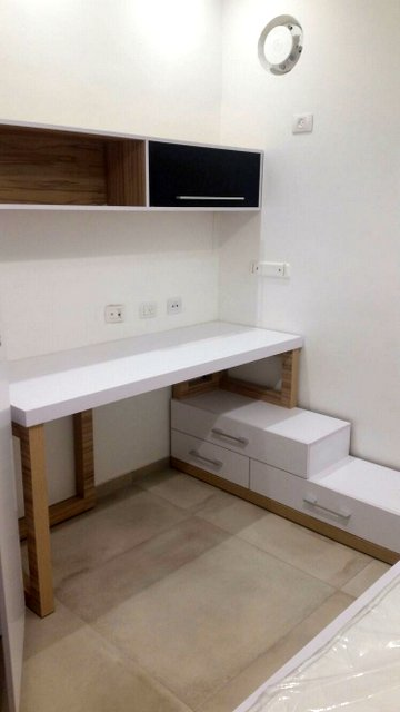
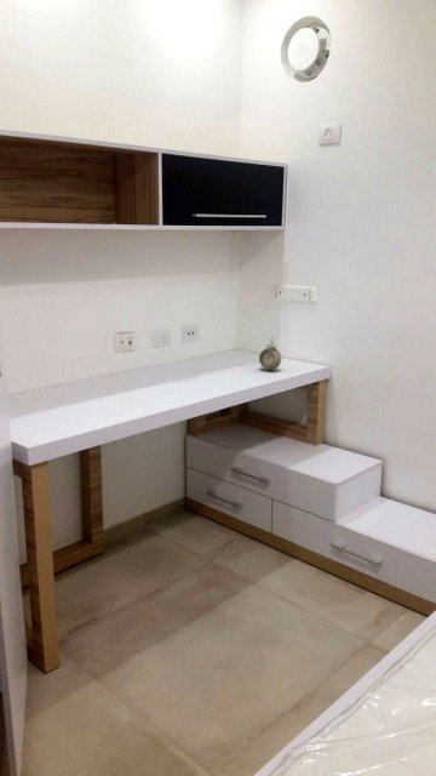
+ alarm clock [258,337,282,372]
